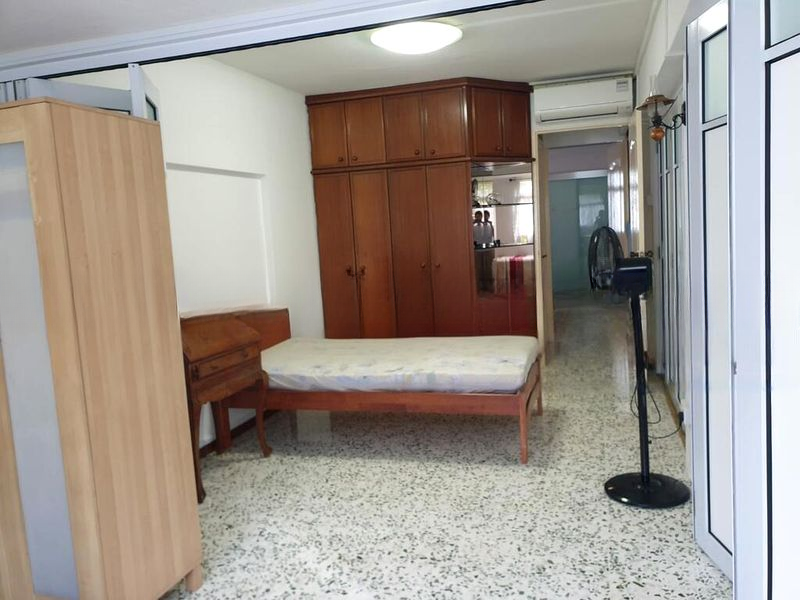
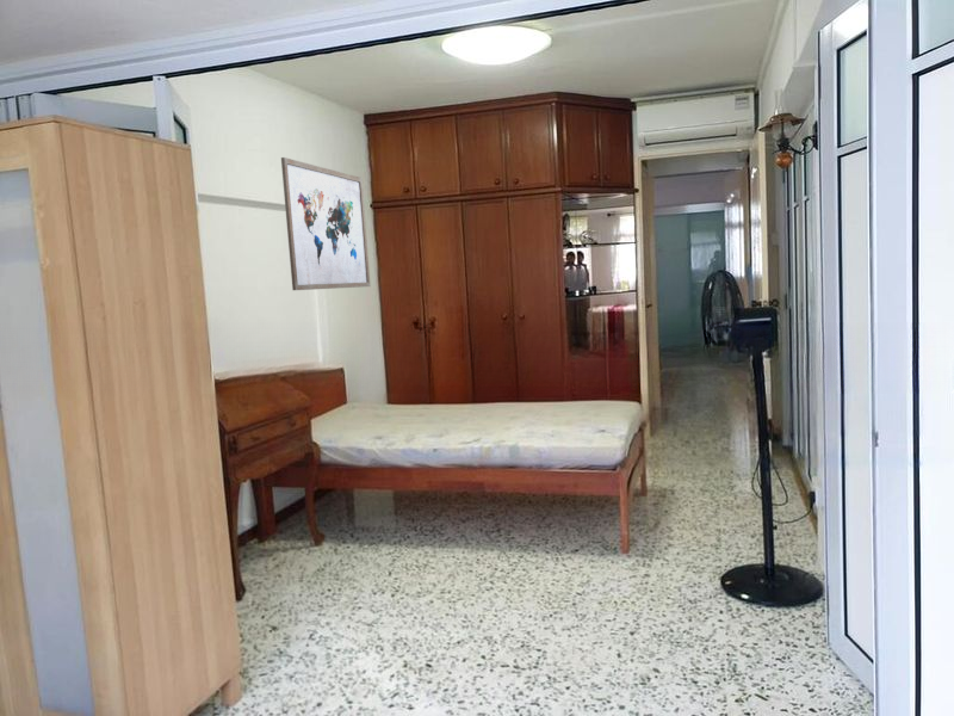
+ wall art [280,156,372,291]
